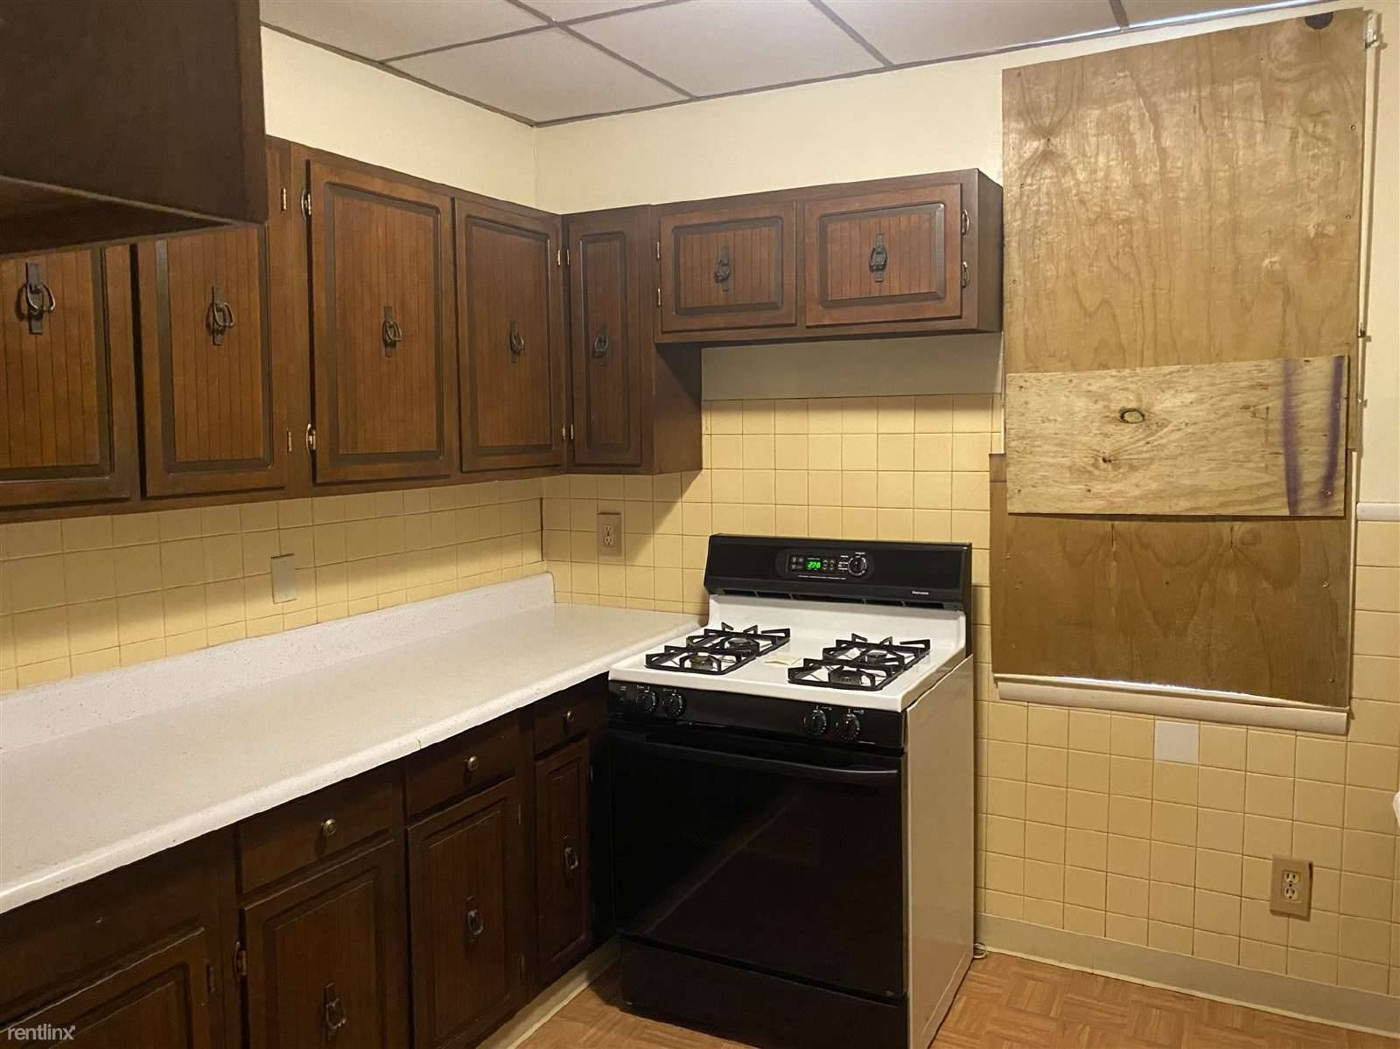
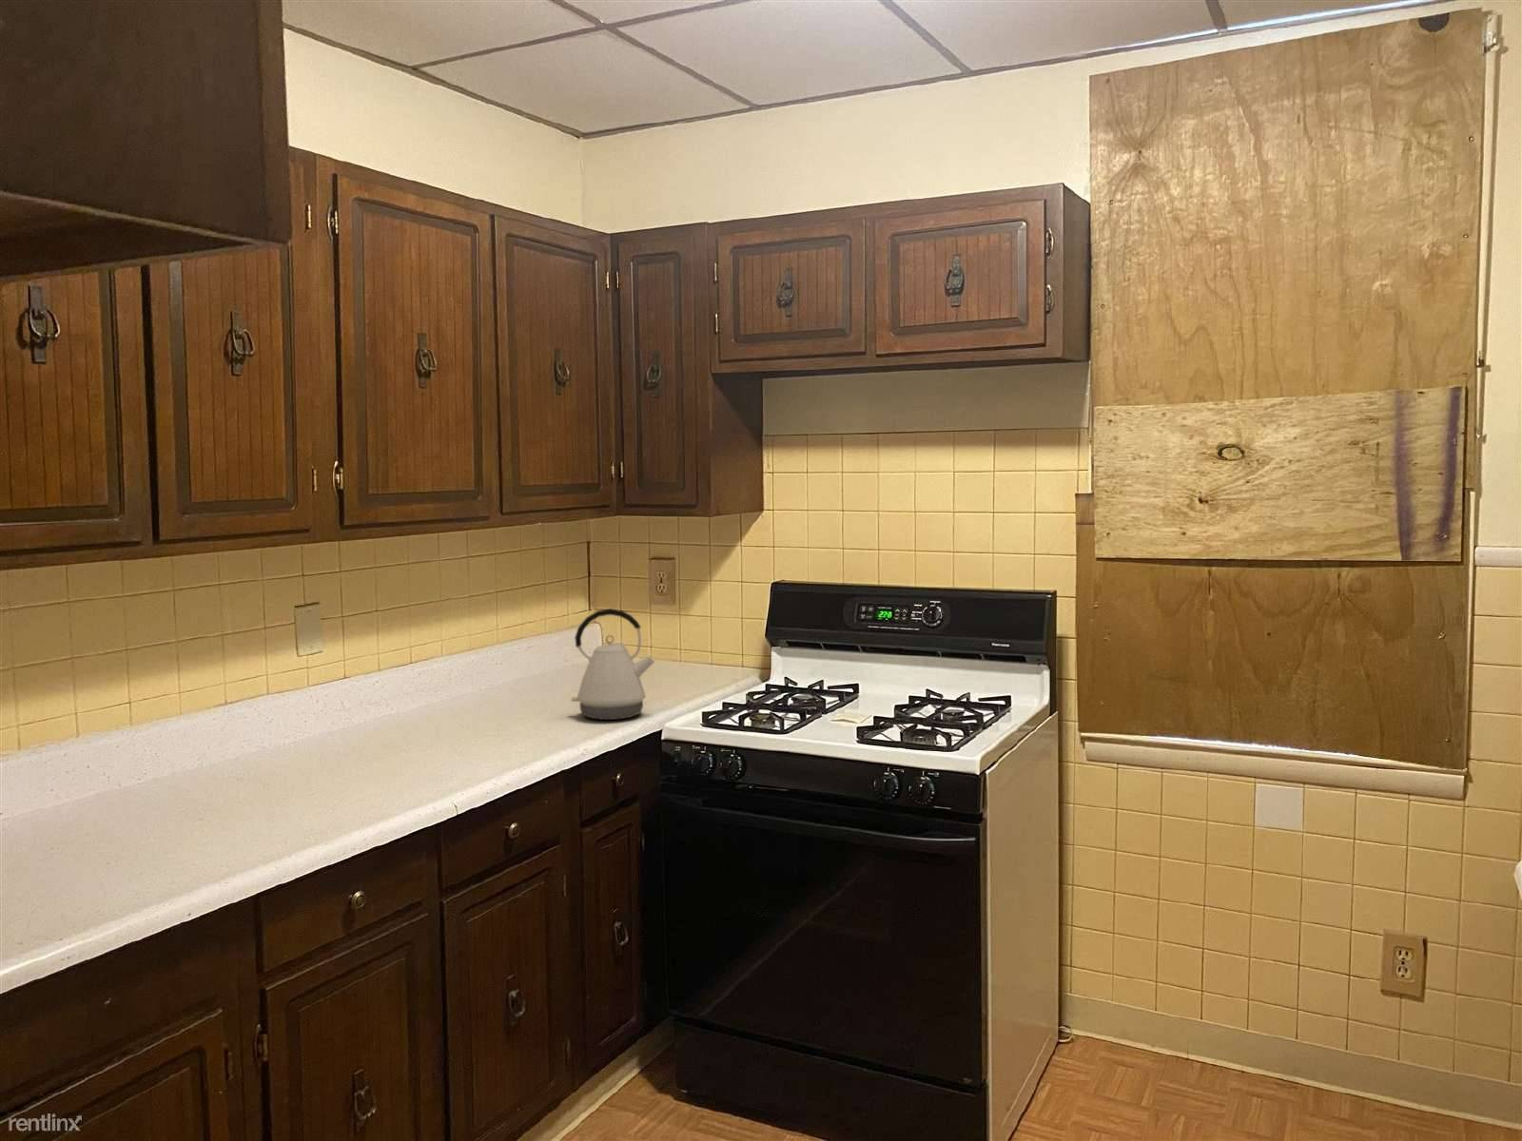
+ kettle [569,608,657,720]
